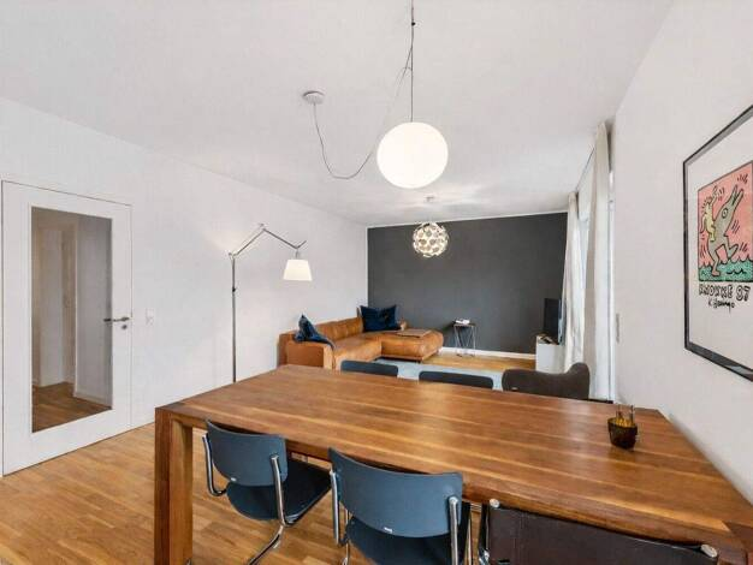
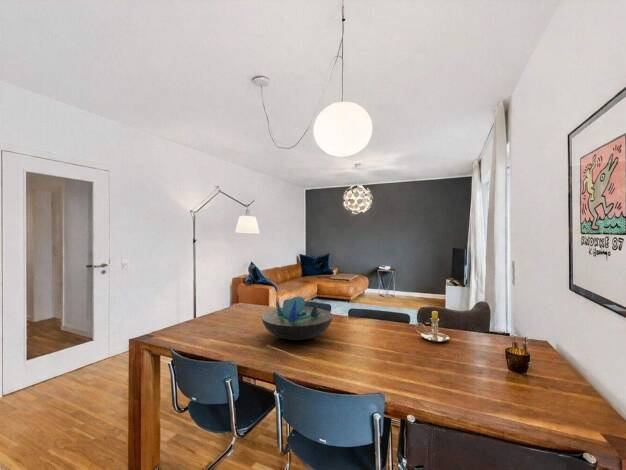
+ candlestick [414,310,450,343]
+ decorative bowl [261,295,334,341]
